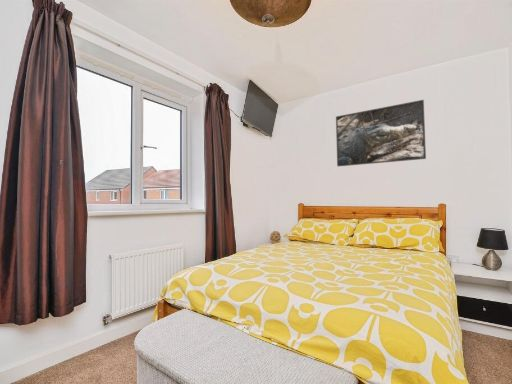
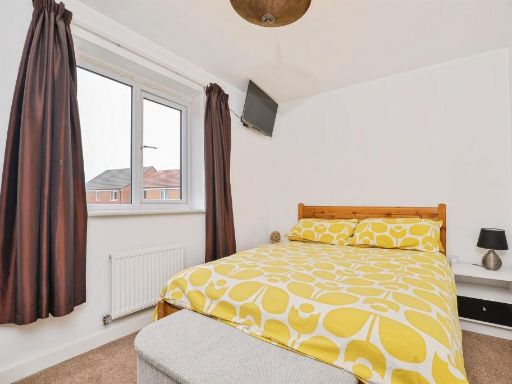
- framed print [335,99,427,167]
